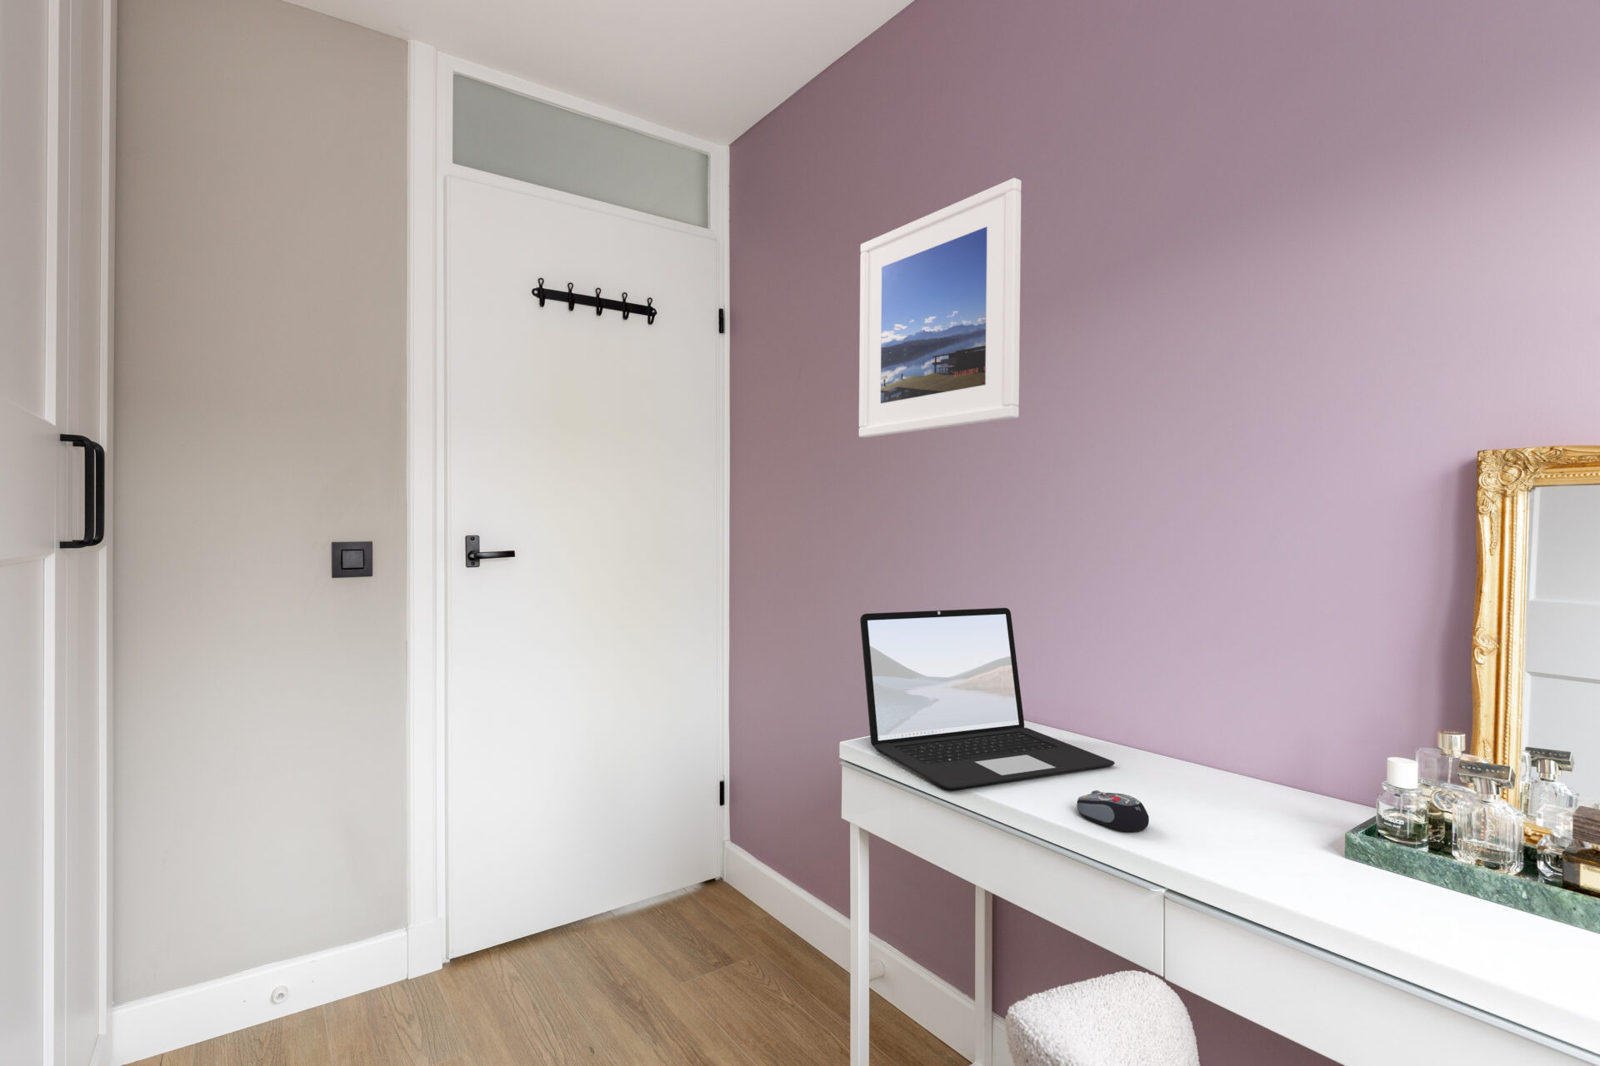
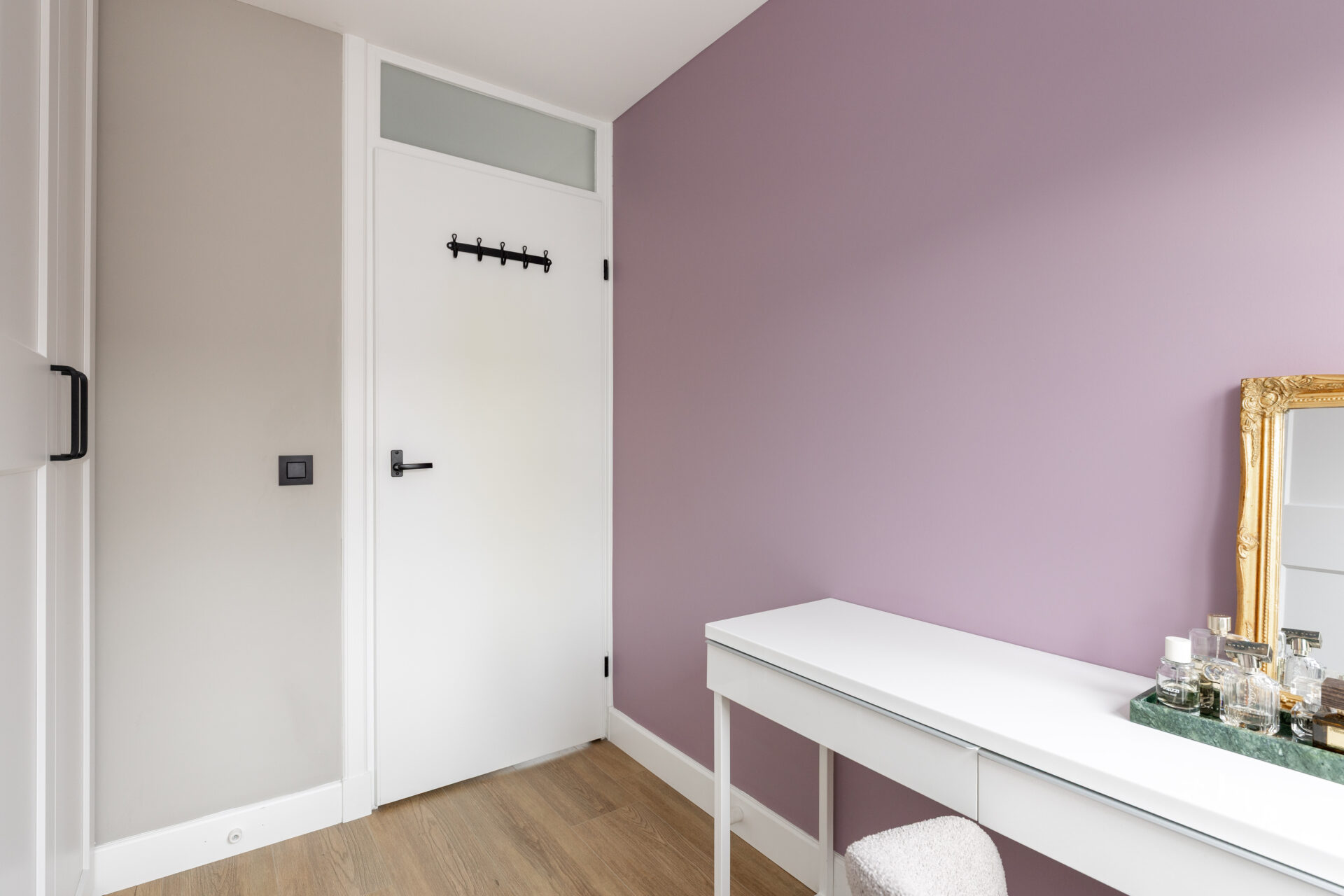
- laptop [860,607,1115,790]
- computer mouse [1076,790,1150,832]
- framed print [858,177,1023,438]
